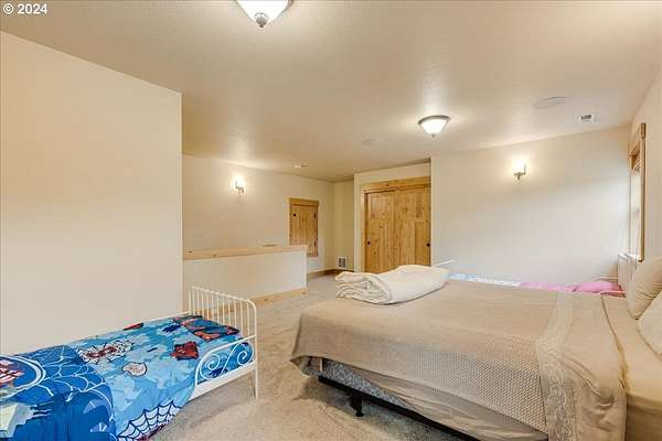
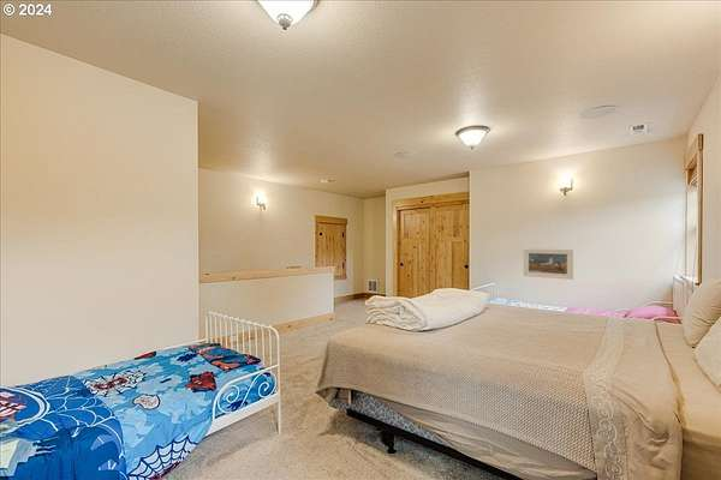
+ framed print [523,247,574,281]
